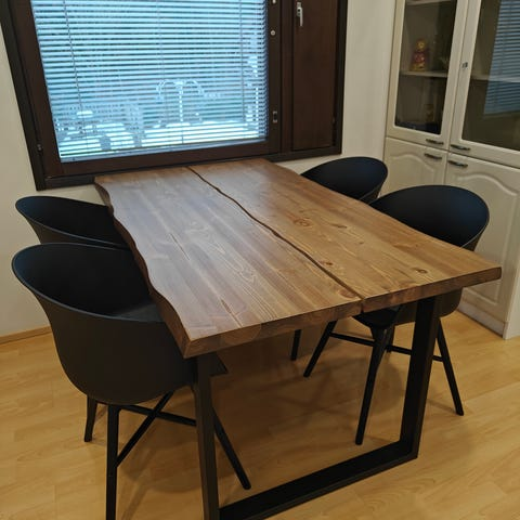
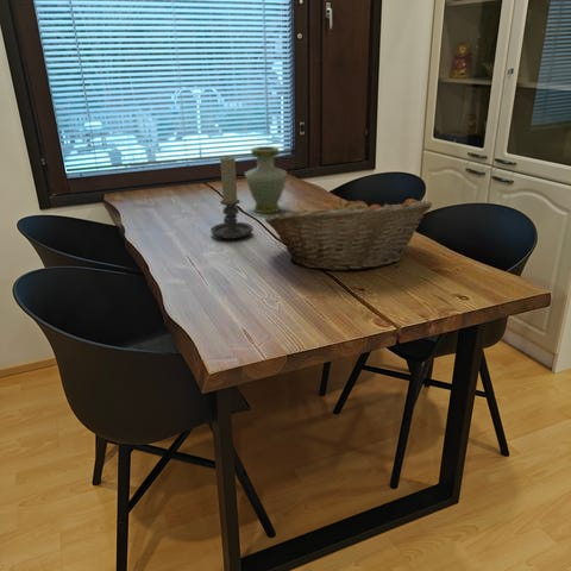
+ vase [244,145,288,214]
+ fruit basket [264,195,433,272]
+ candle holder [209,156,255,240]
